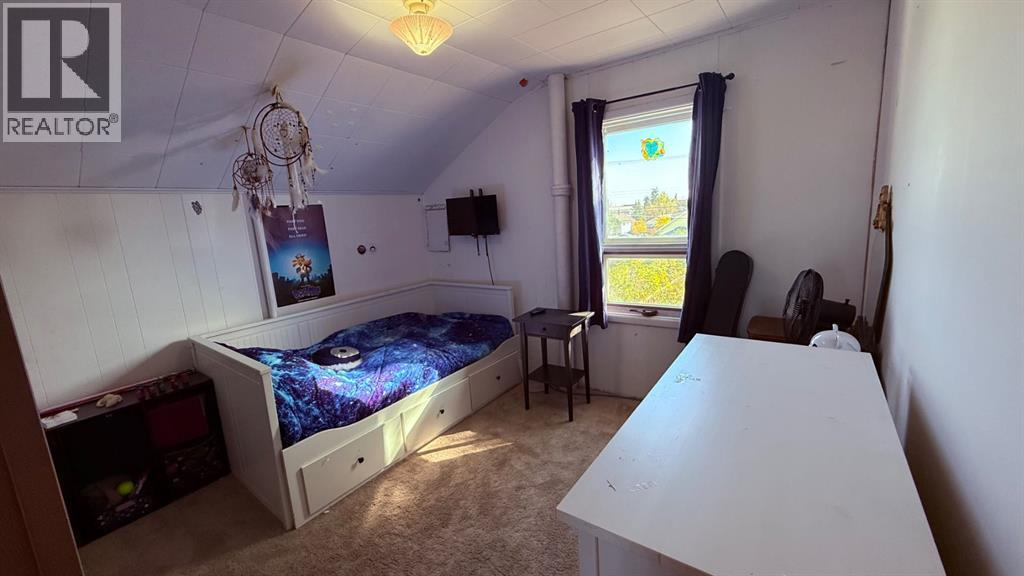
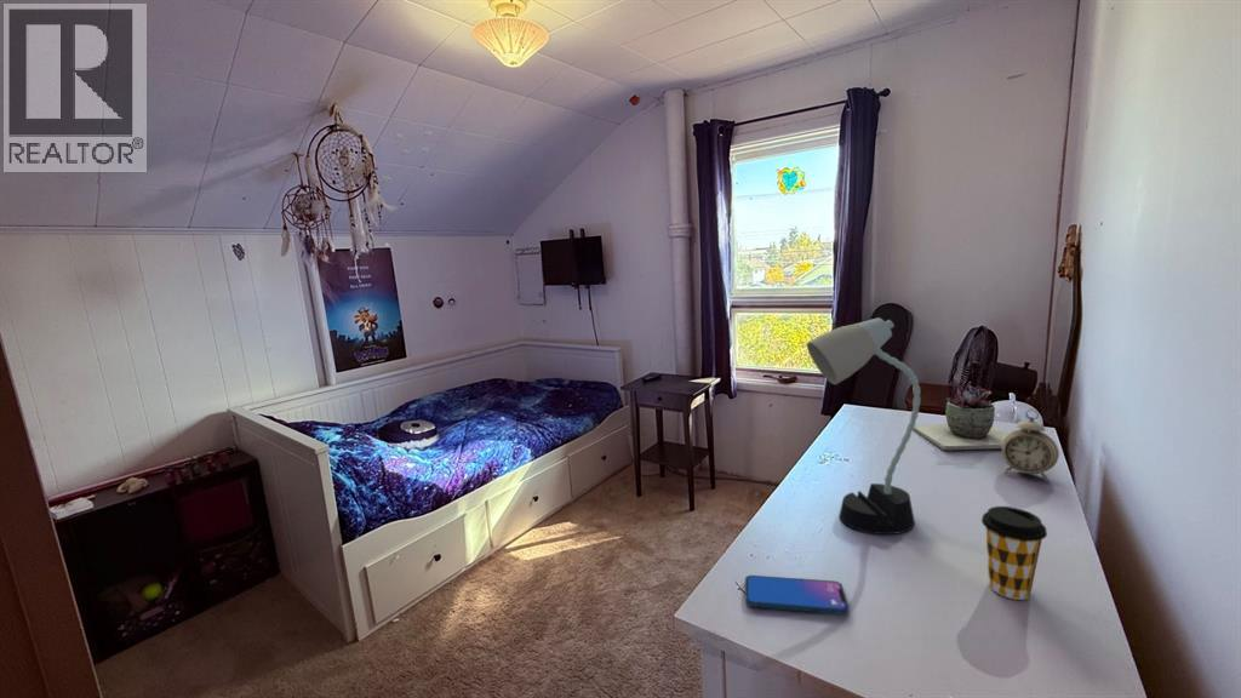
+ smartphone [744,574,850,616]
+ desk lamp [806,316,922,536]
+ alarm clock [1001,408,1060,484]
+ coffee cup [980,505,1048,601]
+ succulent plant [913,385,1010,451]
